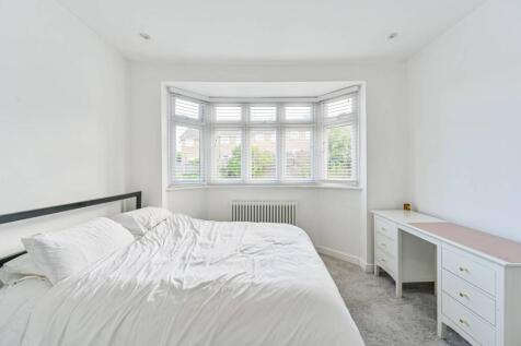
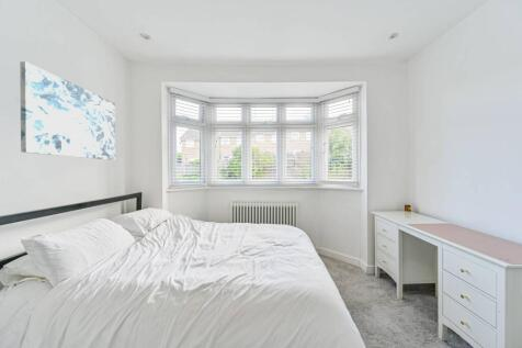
+ wall art [19,60,116,161]
